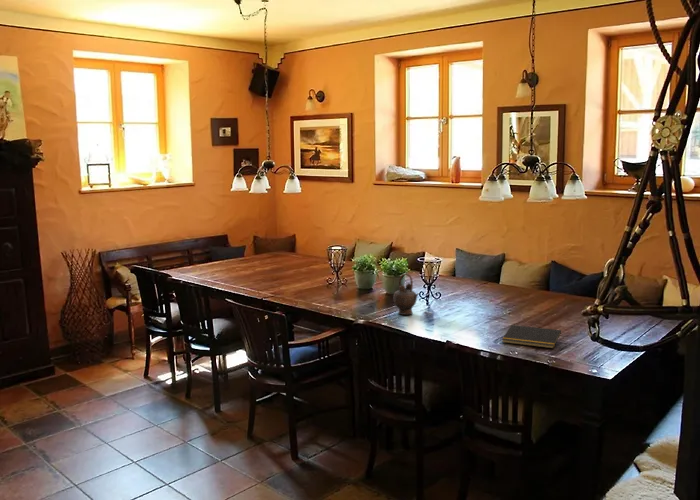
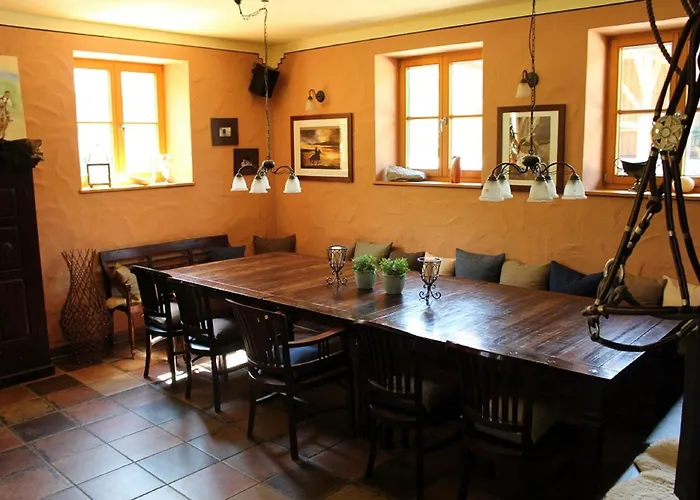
- notepad [501,324,562,349]
- teapot [392,272,421,316]
